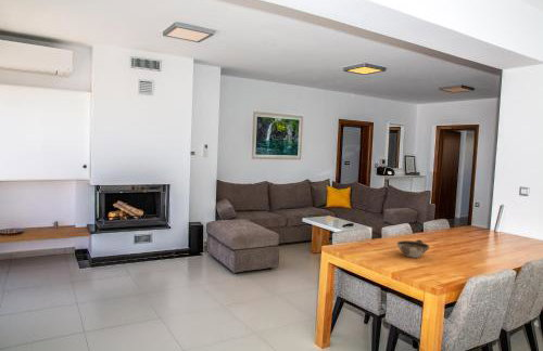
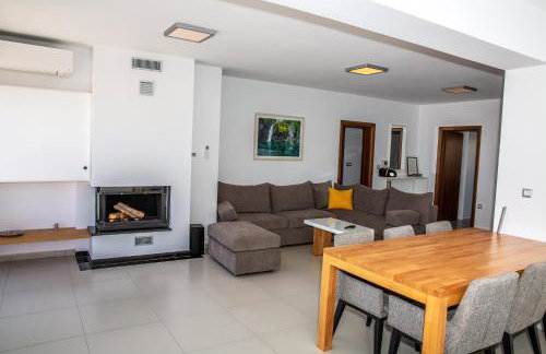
- bowl [396,238,430,259]
